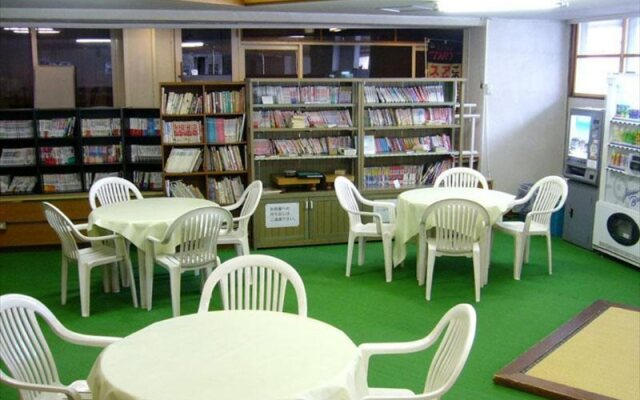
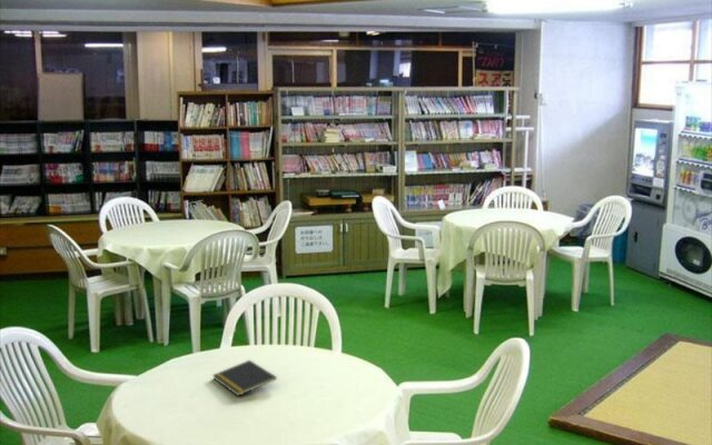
+ notepad [211,359,278,397]
